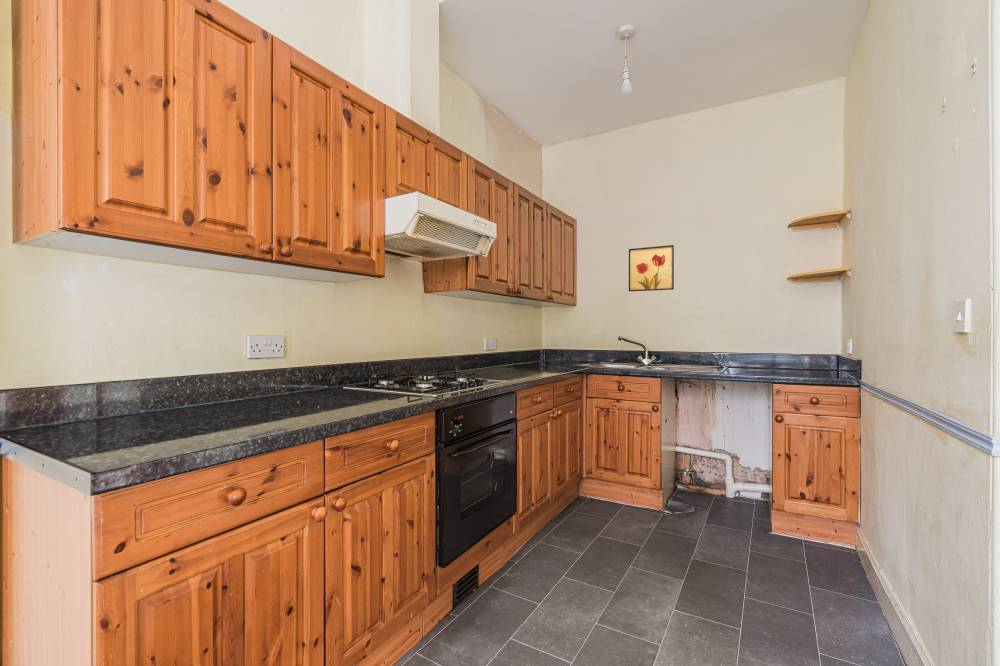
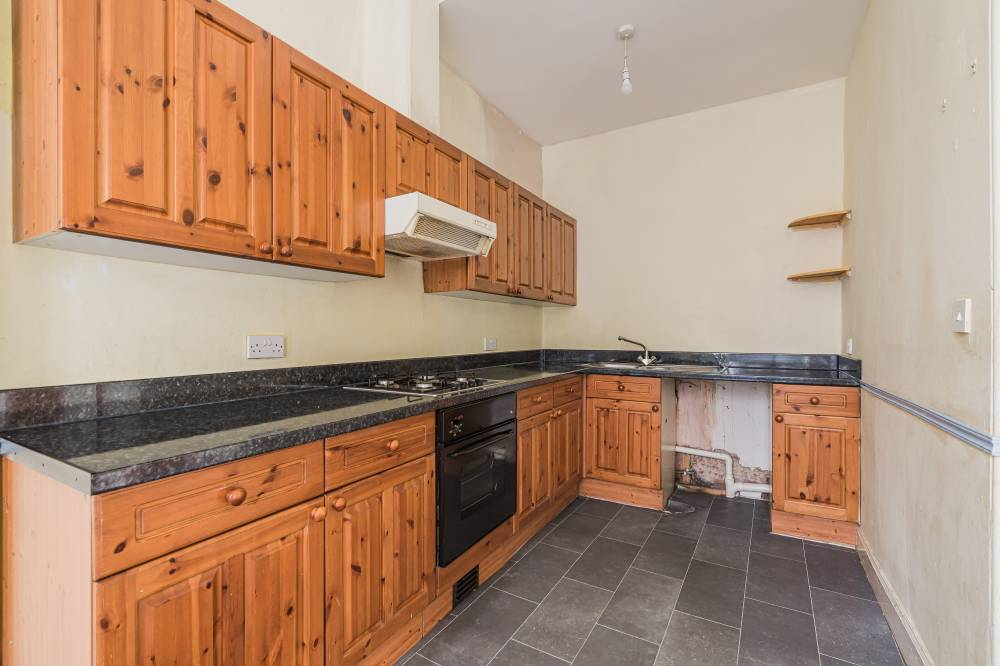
- wall art [628,244,675,292]
